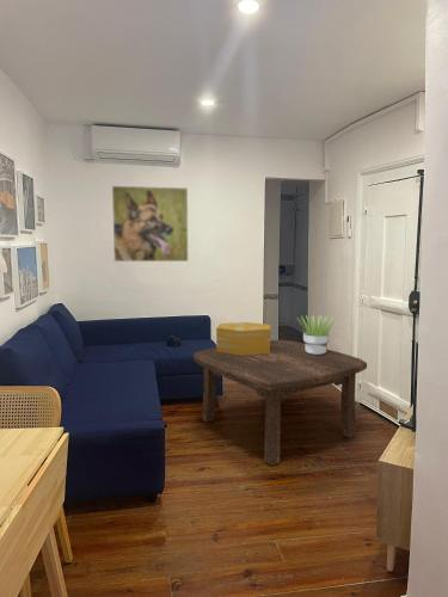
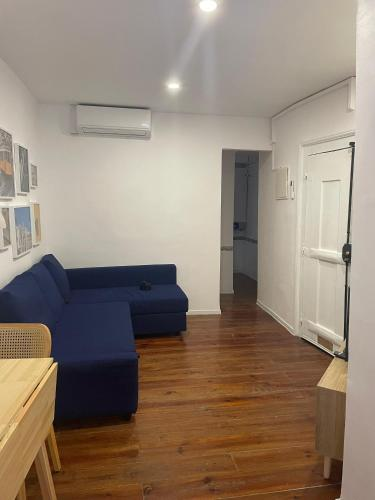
- potted plant [295,314,337,355]
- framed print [111,185,189,263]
- coffee table [192,339,368,467]
- decorative box [215,321,271,356]
